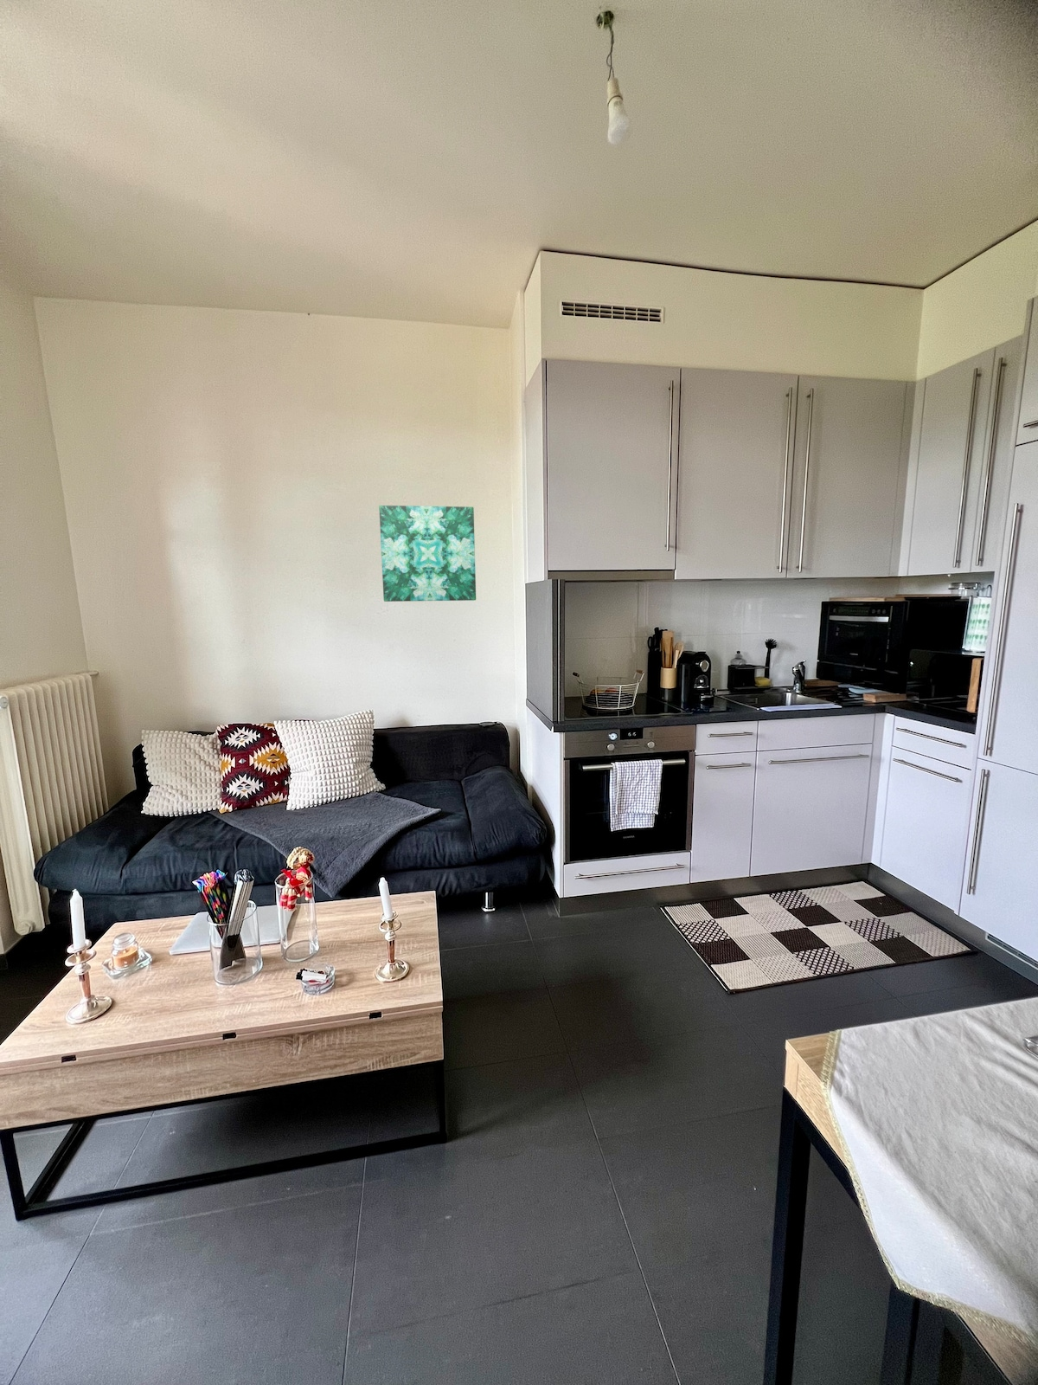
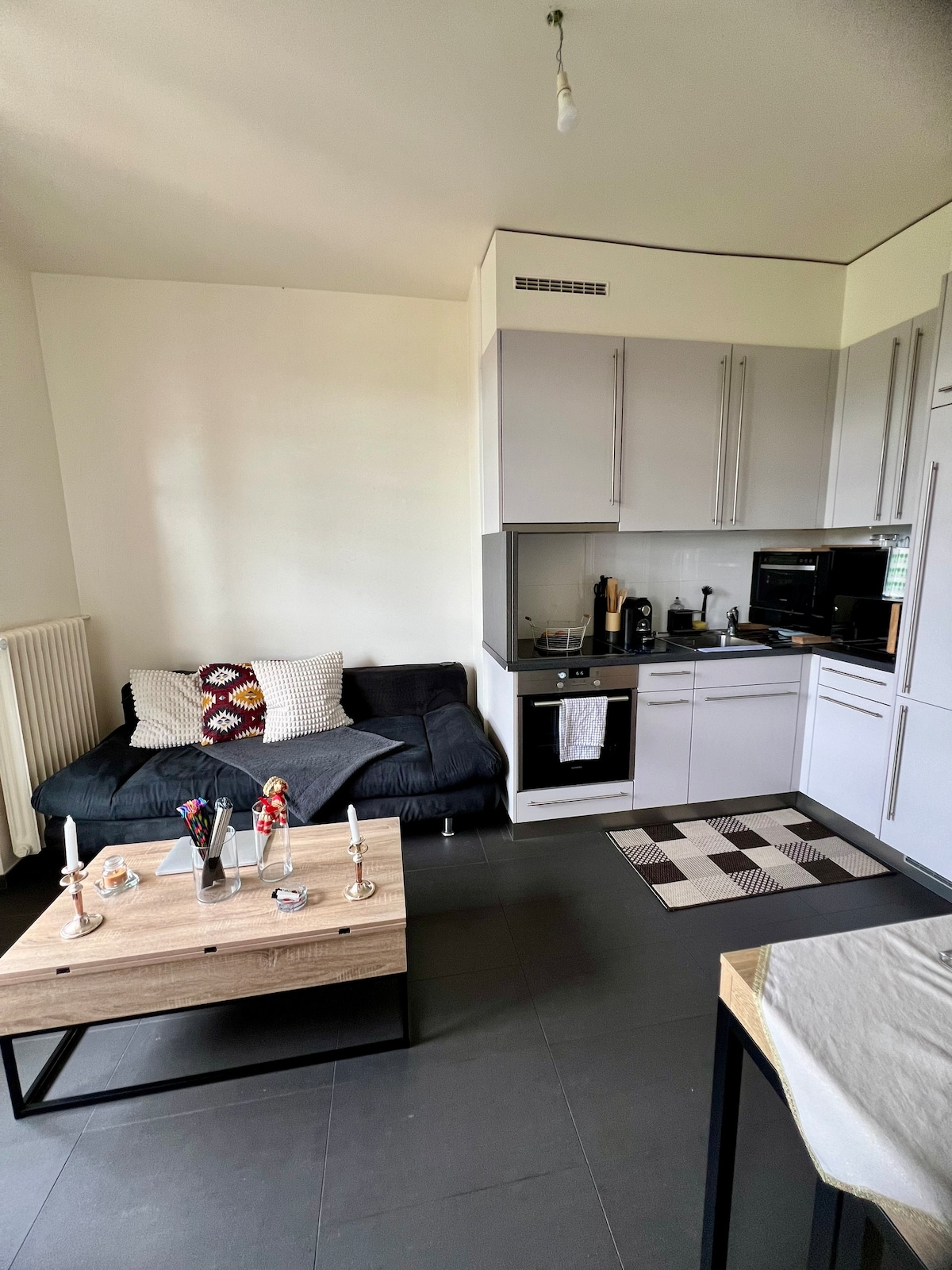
- wall art [378,505,476,602]
